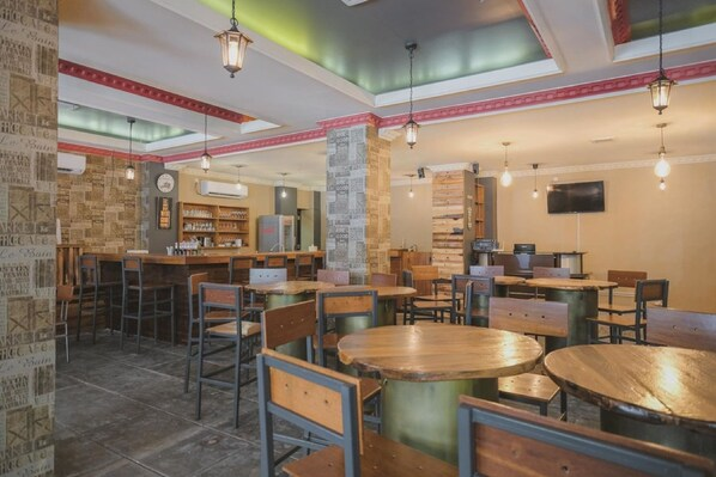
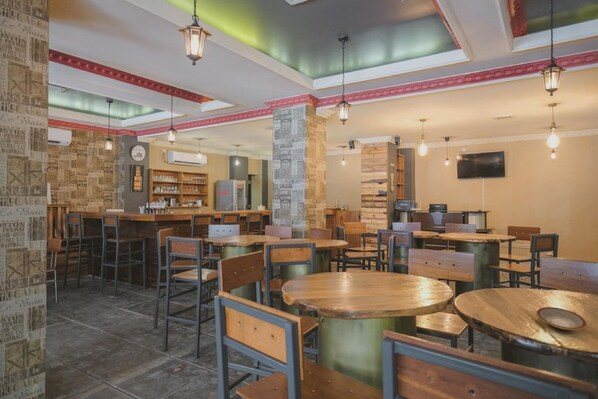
+ plate [536,306,587,331]
